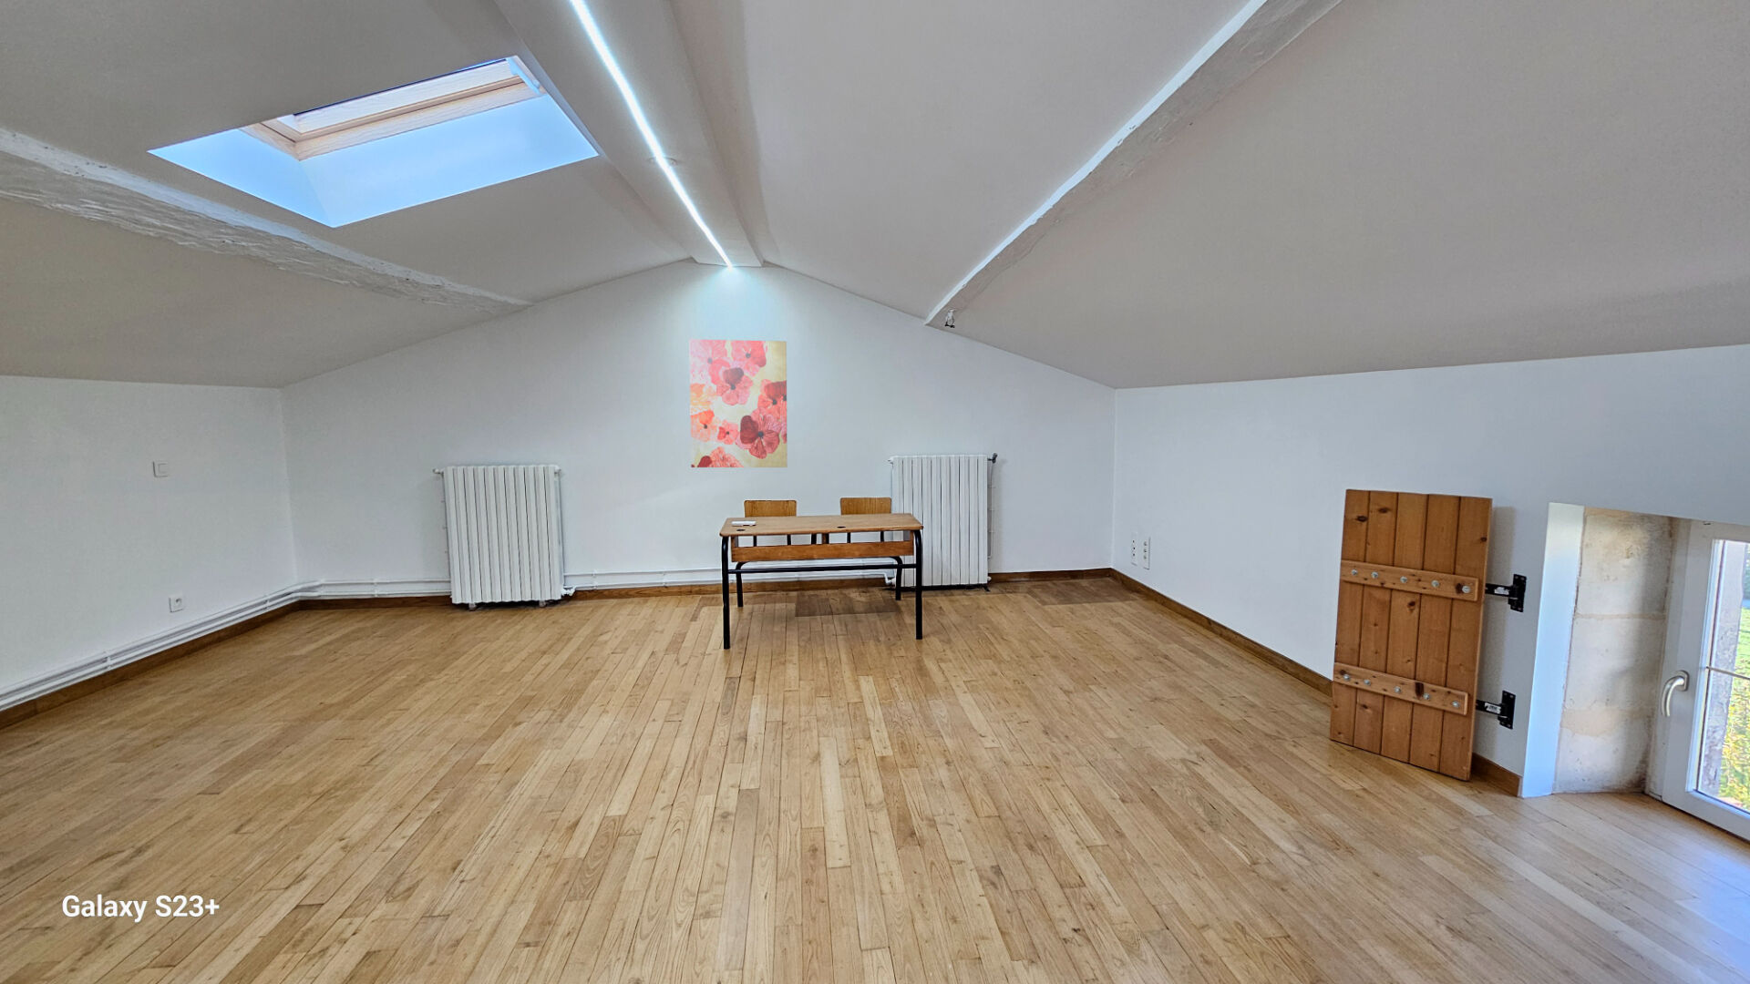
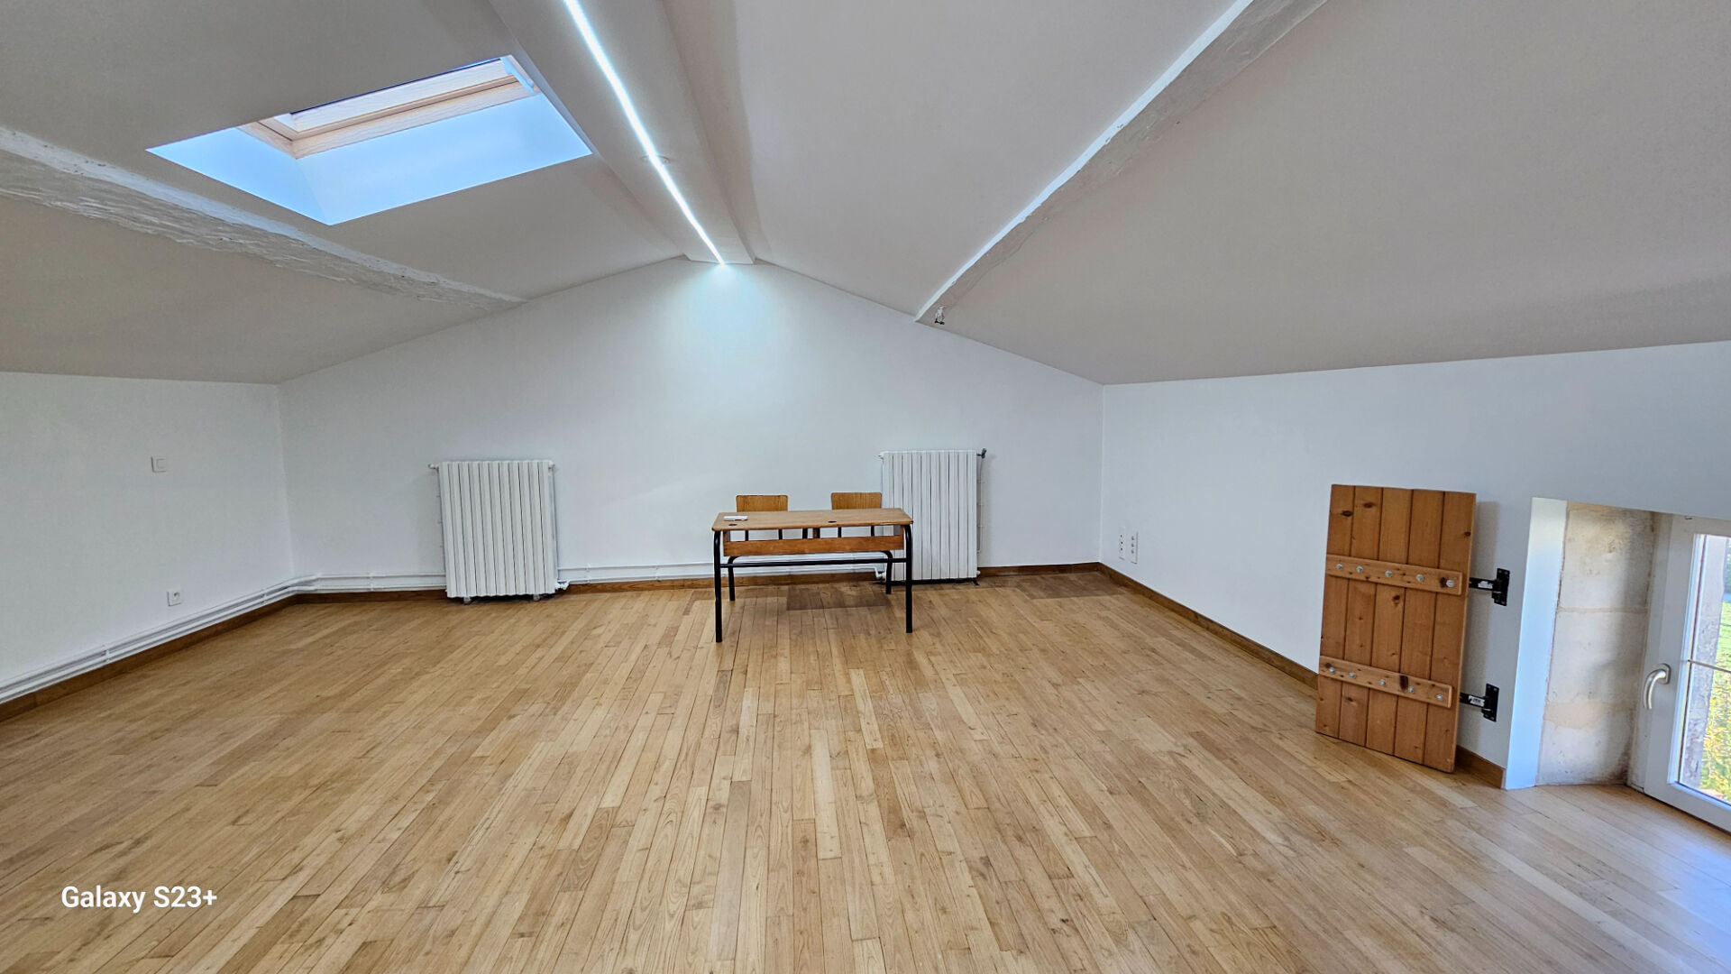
- wall art [689,338,788,469]
